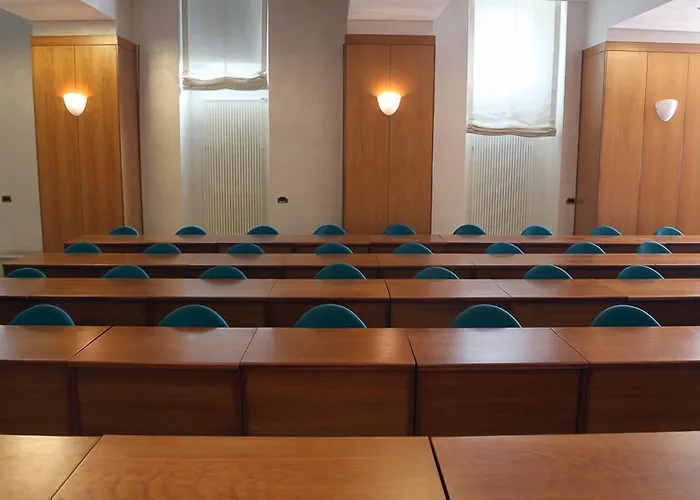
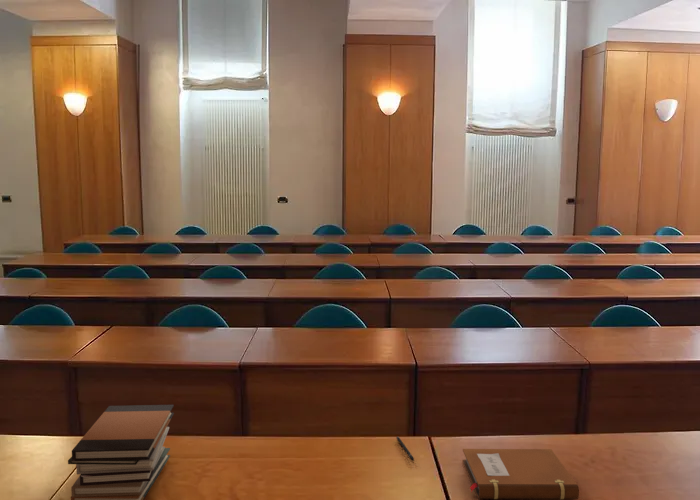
+ book stack [67,404,175,500]
+ pen [395,435,415,462]
+ notebook [461,448,580,500]
